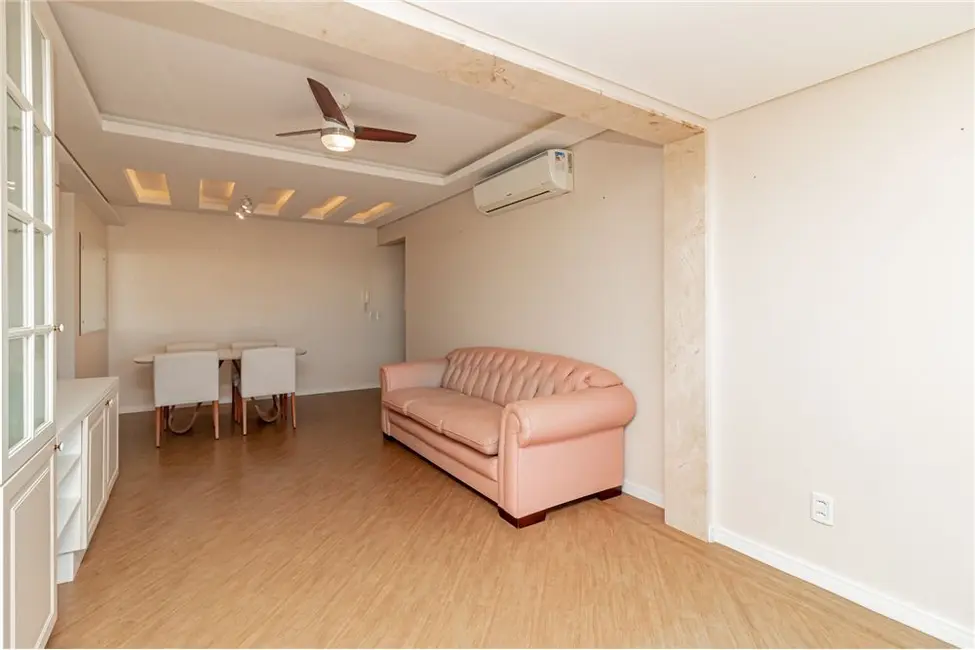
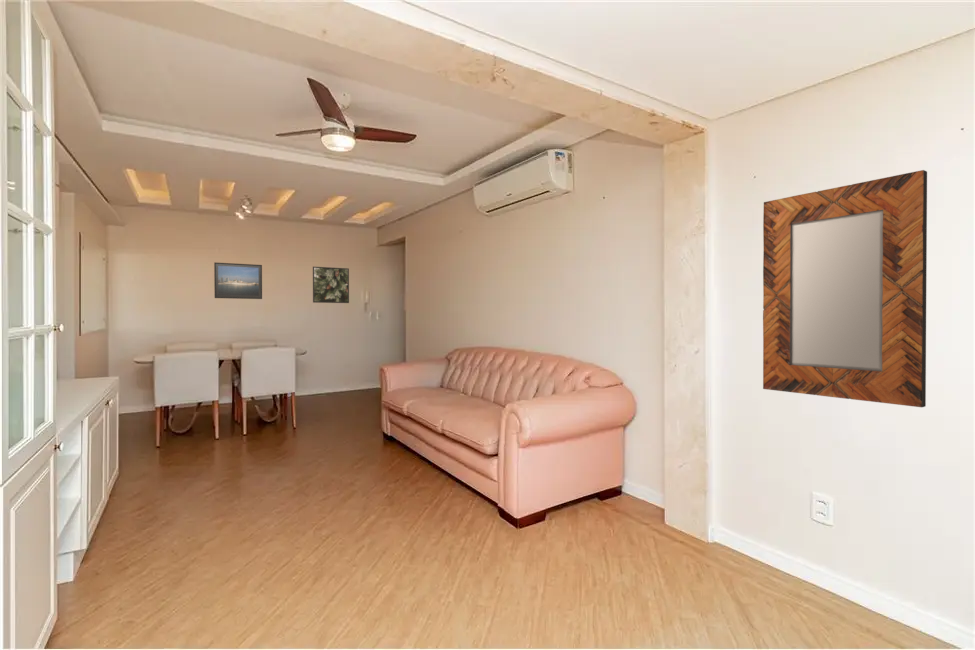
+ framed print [312,266,350,304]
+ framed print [213,261,263,300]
+ home mirror [762,169,928,408]
